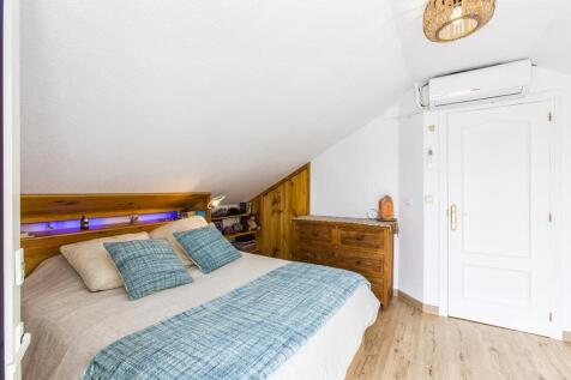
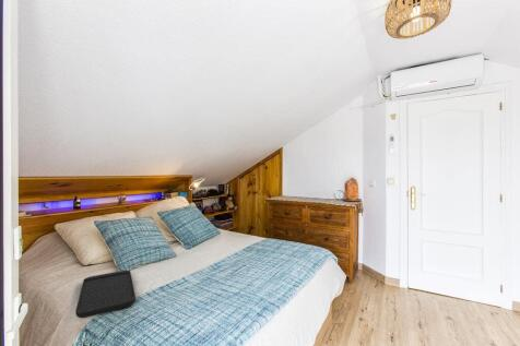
+ tray [74,270,137,319]
